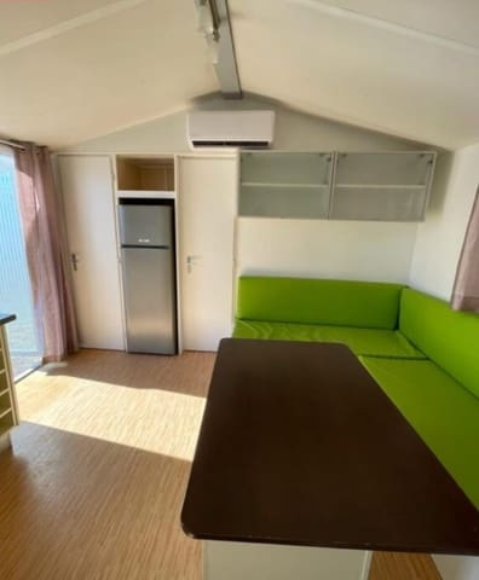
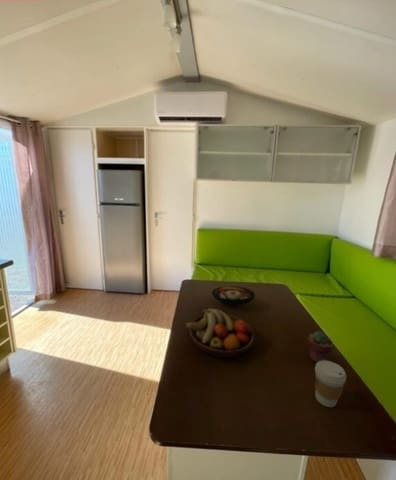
+ fruit bowl [184,308,255,358]
+ coffee cup [314,360,347,408]
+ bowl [211,285,256,306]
+ potted succulent [307,330,334,363]
